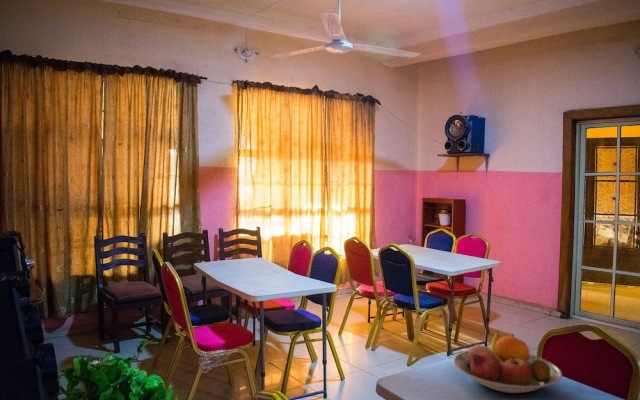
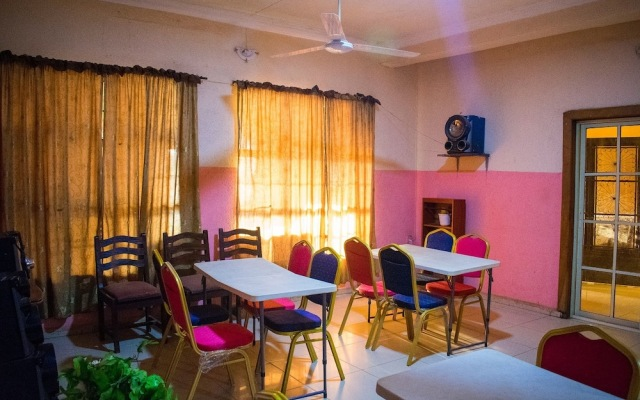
- fruit bowl [453,330,563,394]
